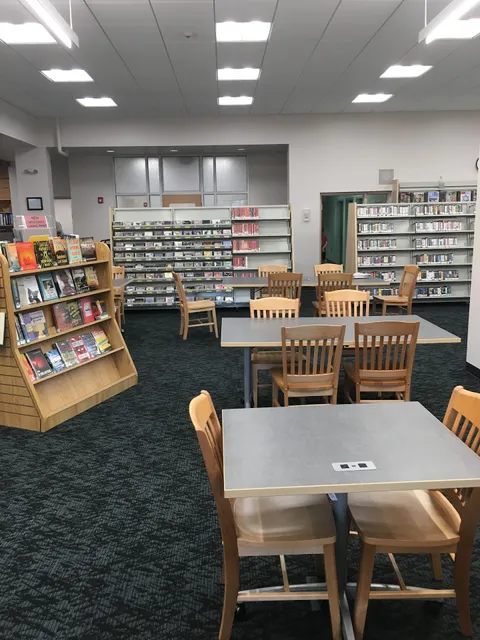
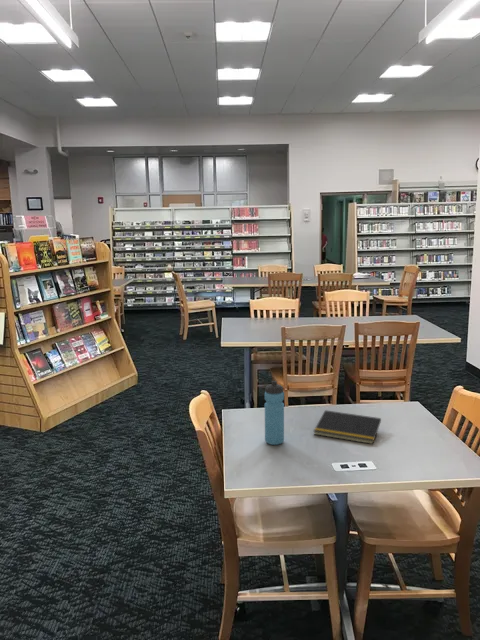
+ notepad [312,409,382,445]
+ water bottle [264,380,285,446]
